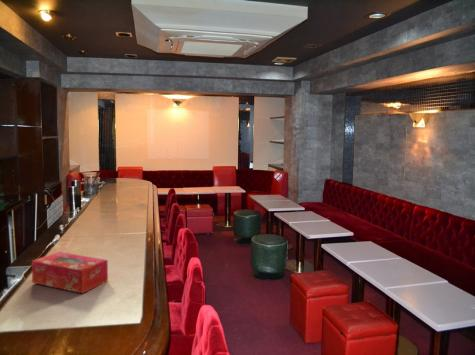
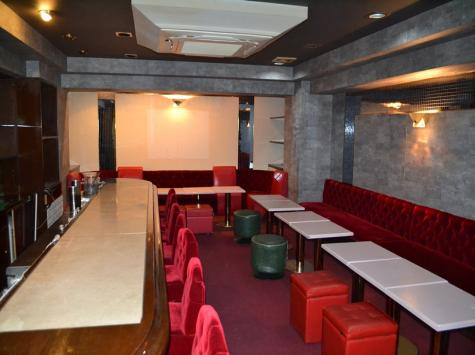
- tissue box [31,251,109,294]
